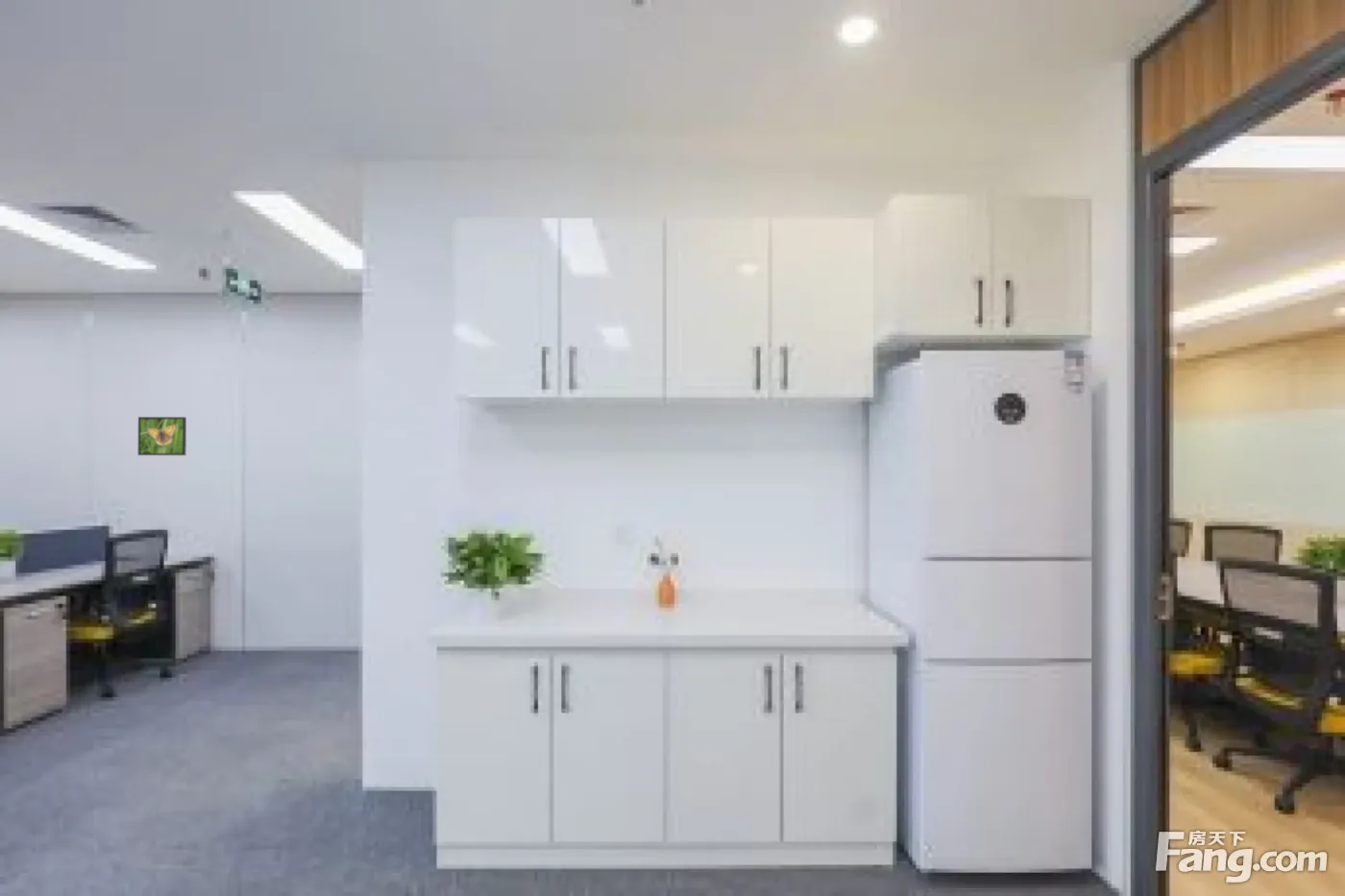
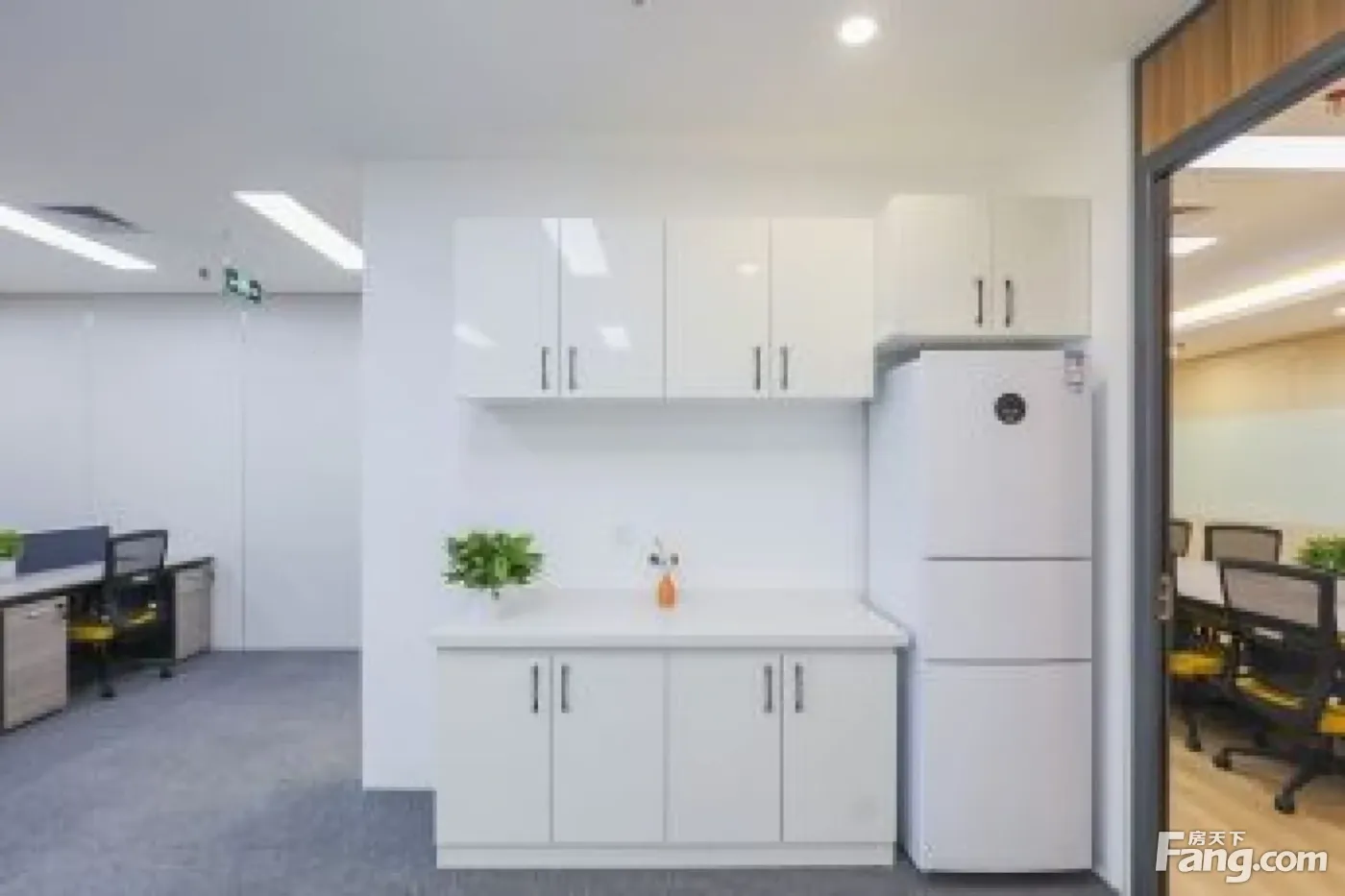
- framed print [137,416,187,456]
